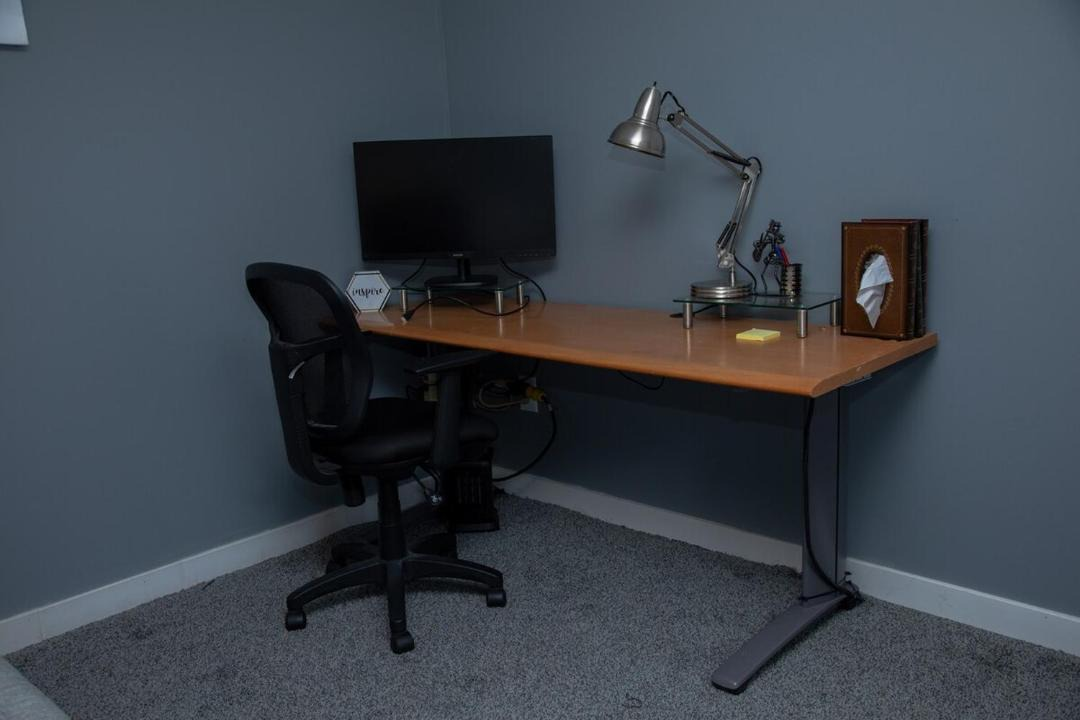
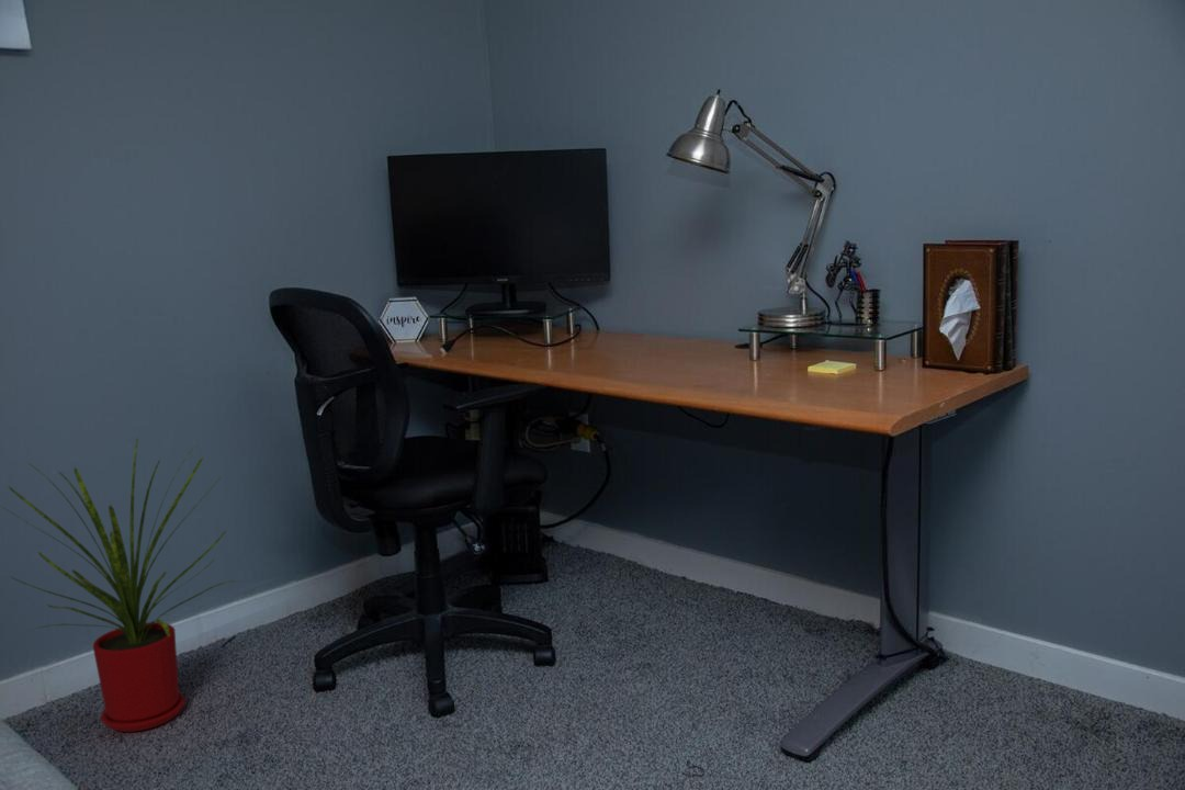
+ house plant [0,436,242,733]
